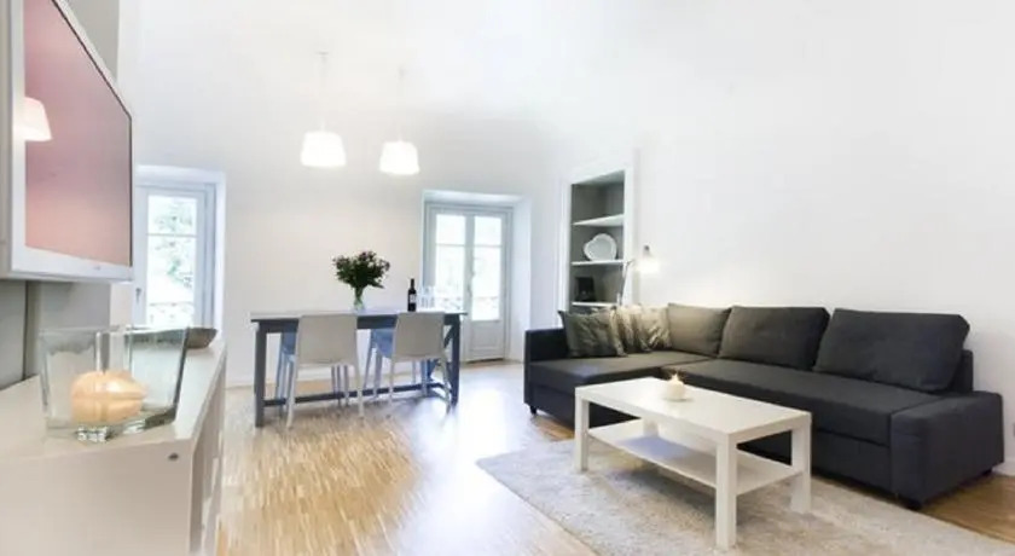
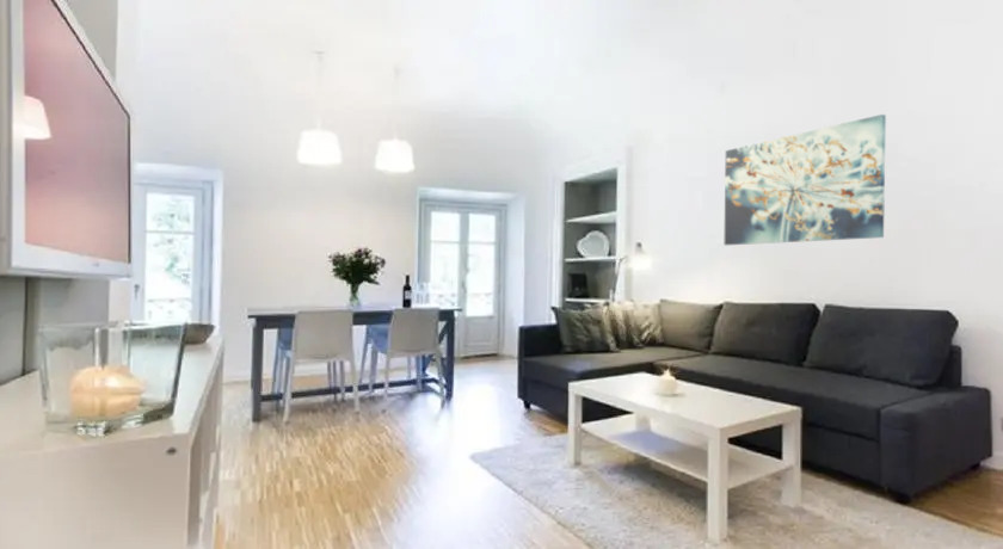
+ wall art [722,113,887,246]
